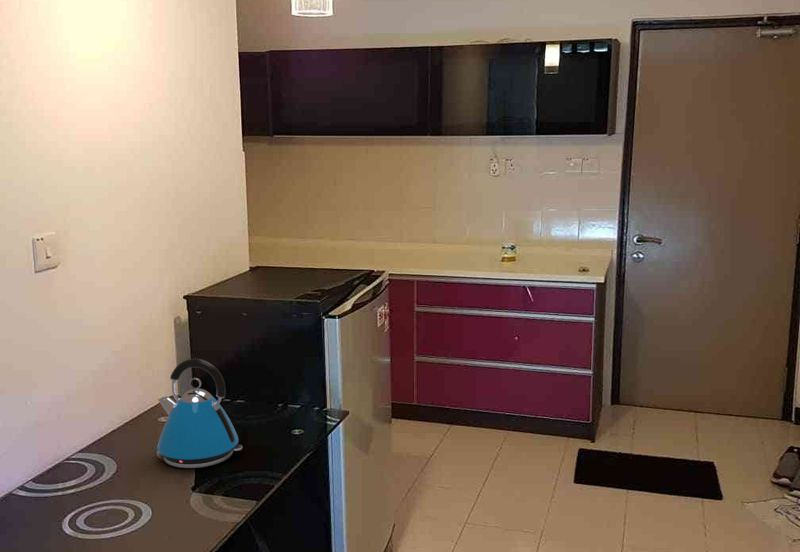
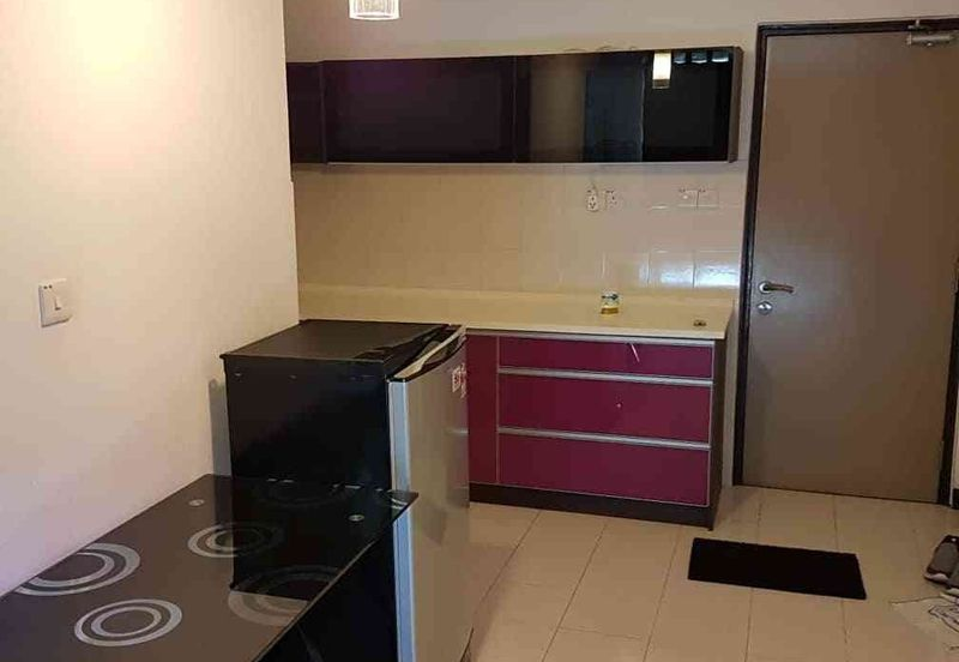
- kettle [156,358,243,469]
